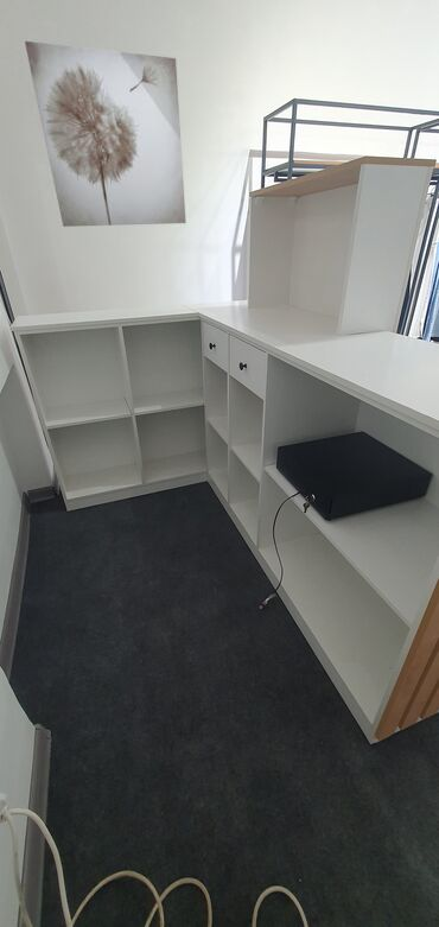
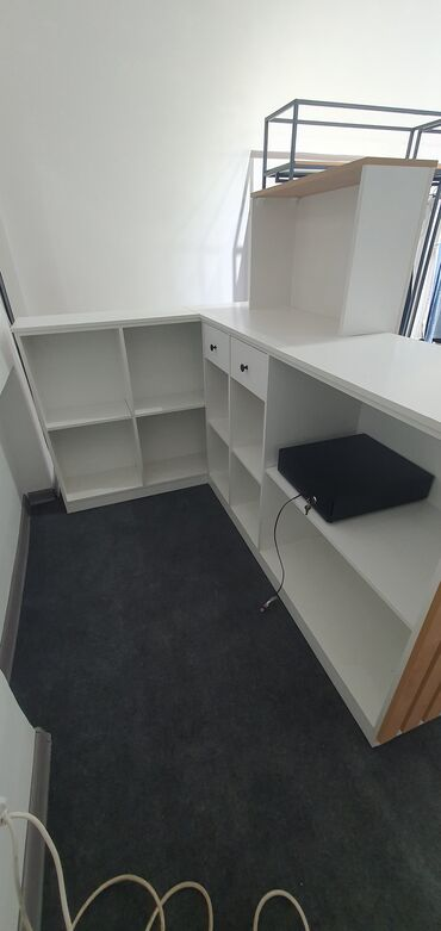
- wall art [24,40,187,228]
